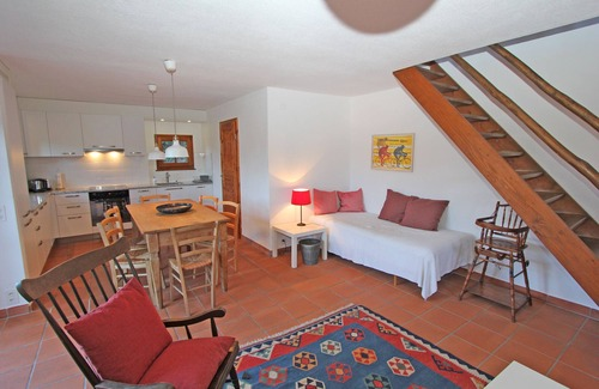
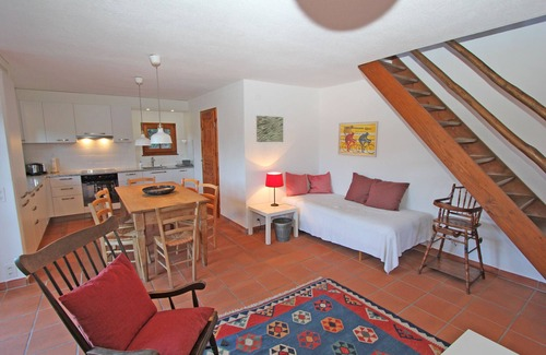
+ wall art [256,115,284,143]
